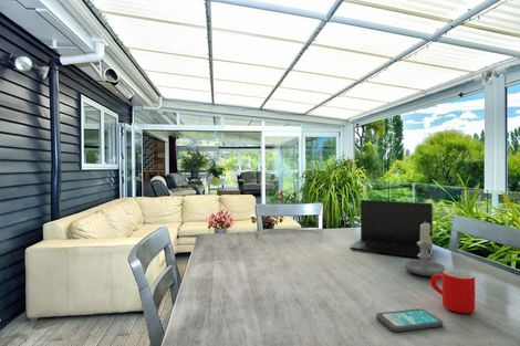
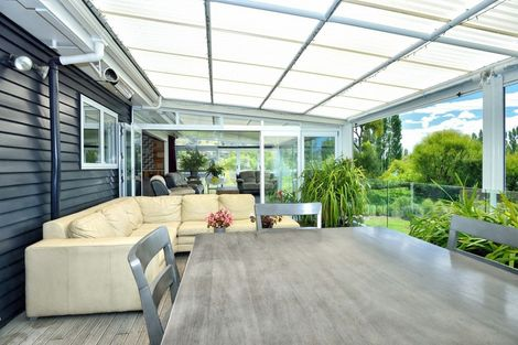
- smartphone [375,307,444,333]
- mug [429,269,476,314]
- candle [403,223,447,277]
- laptop [349,199,434,259]
